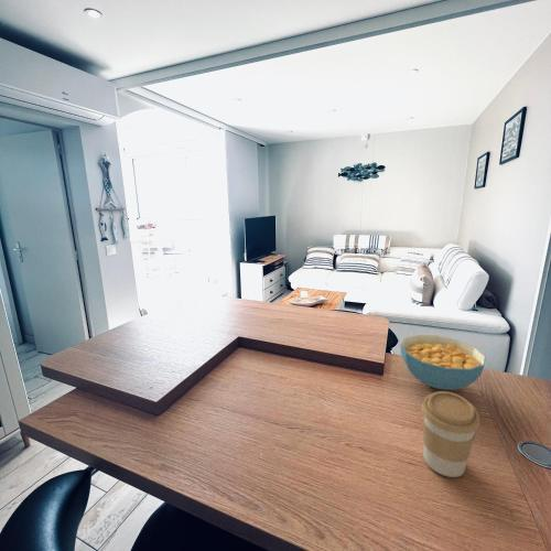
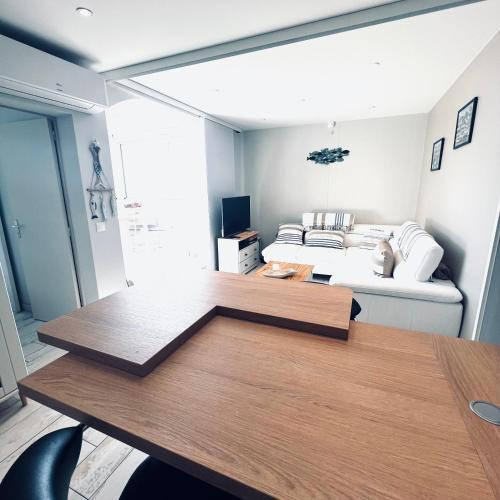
- cereal bowl [399,334,487,391]
- coffee cup [421,390,482,478]
